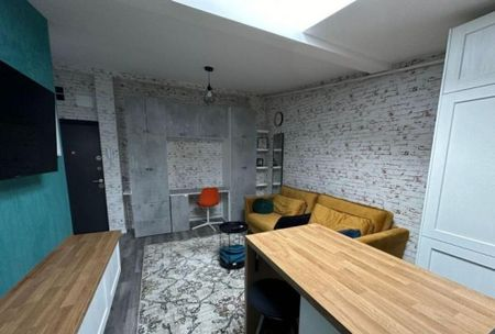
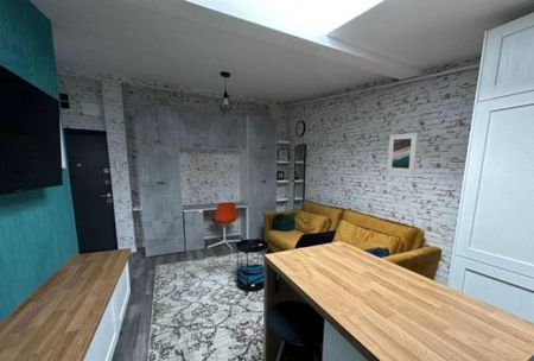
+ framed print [386,132,419,175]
